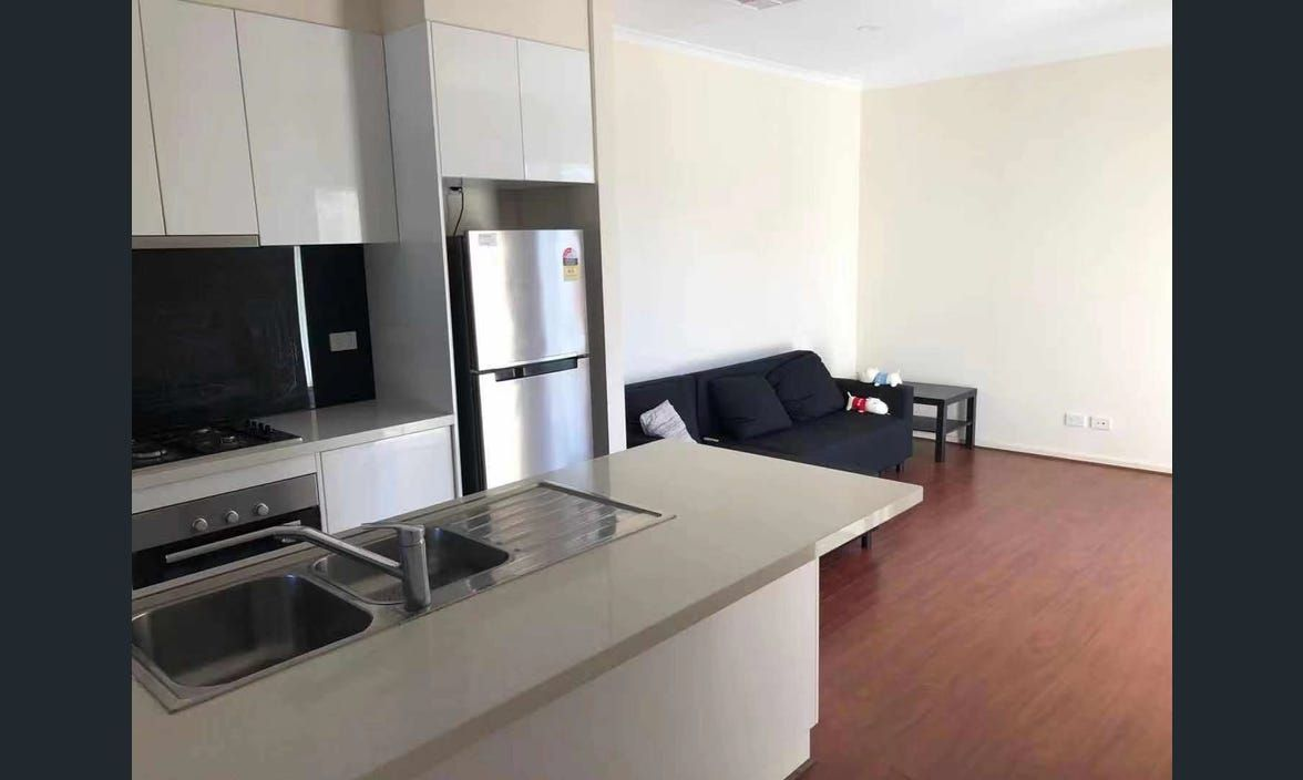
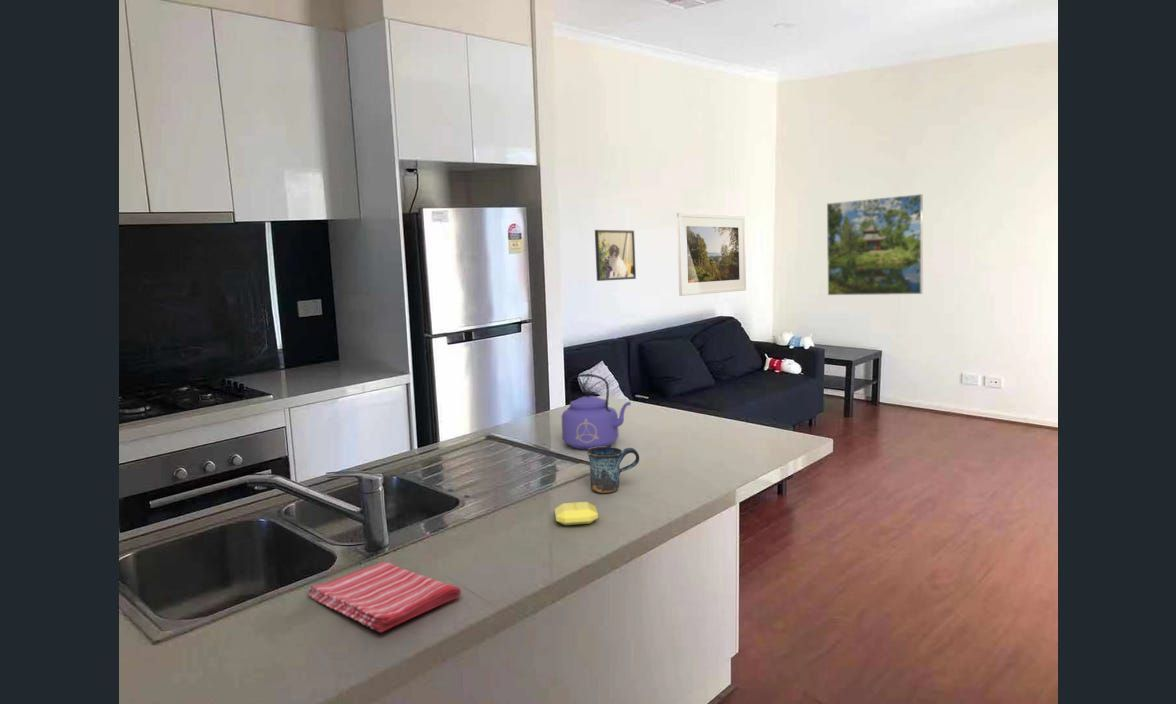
+ dish towel [306,560,462,633]
+ soap bar [554,501,599,526]
+ kettle [560,373,632,450]
+ mug [586,446,640,494]
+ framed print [826,193,924,296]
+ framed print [594,229,637,282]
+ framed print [676,212,747,297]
